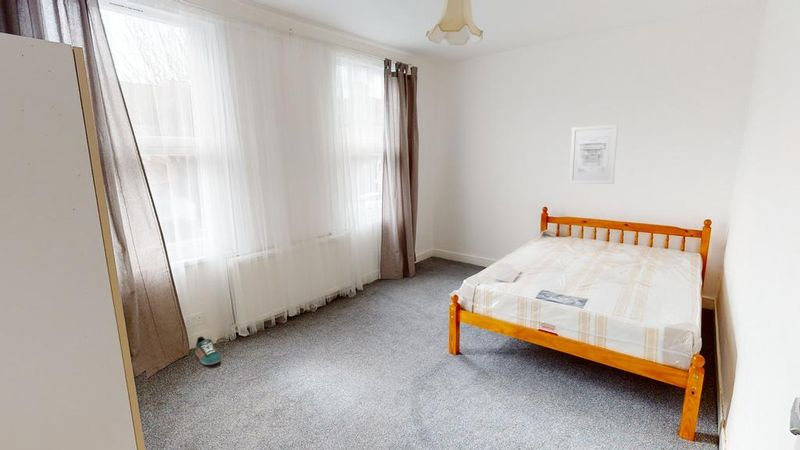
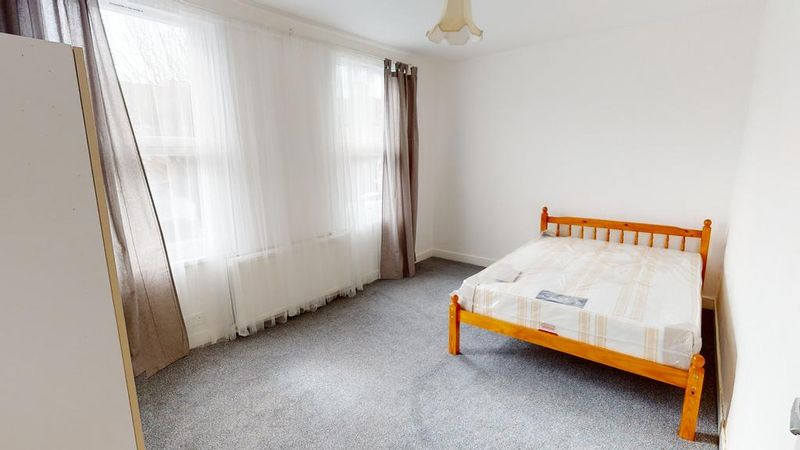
- wall art [568,123,619,185]
- sneaker [195,335,221,366]
